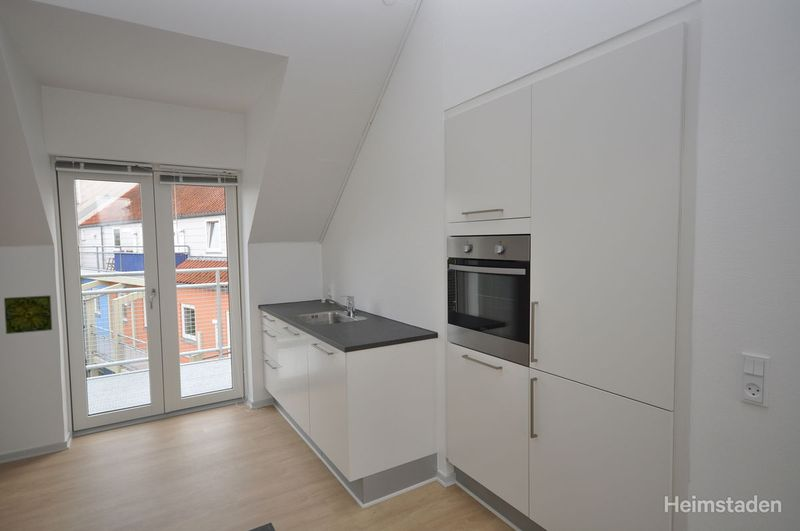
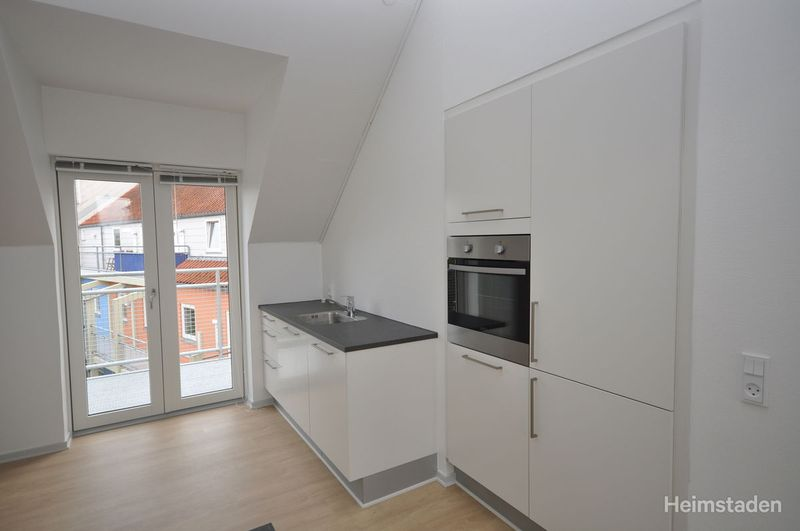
- decorative tile [3,294,53,335]
